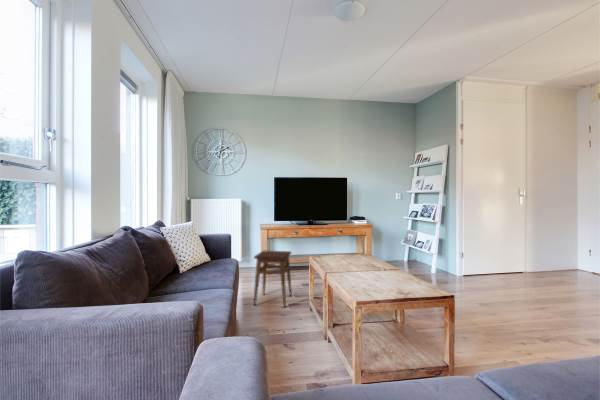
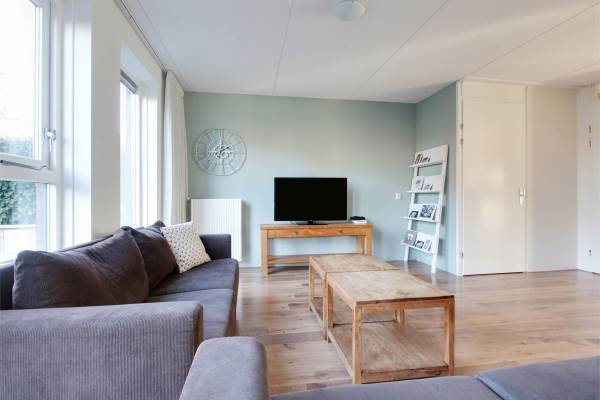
- stool [252,250,293,308]
